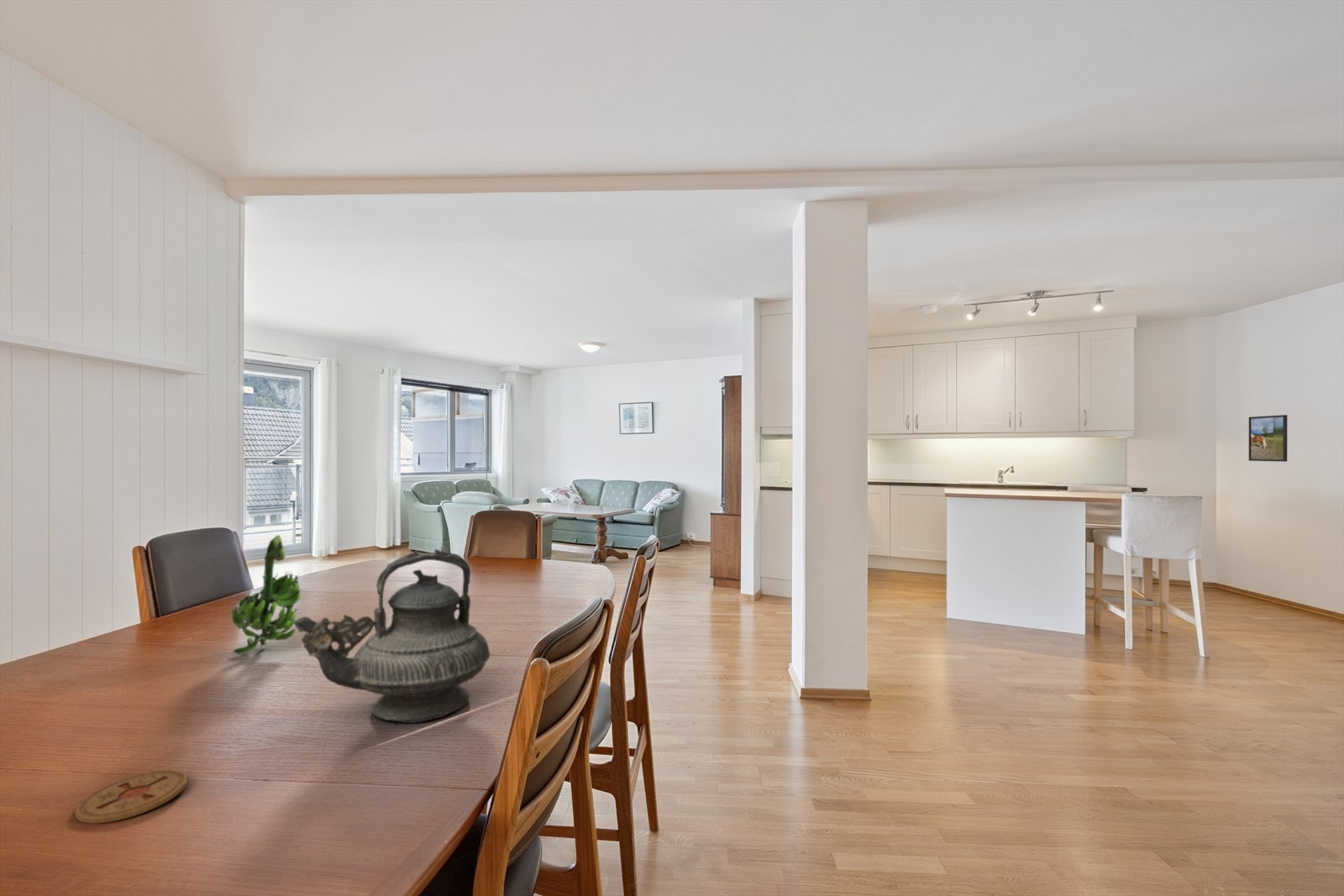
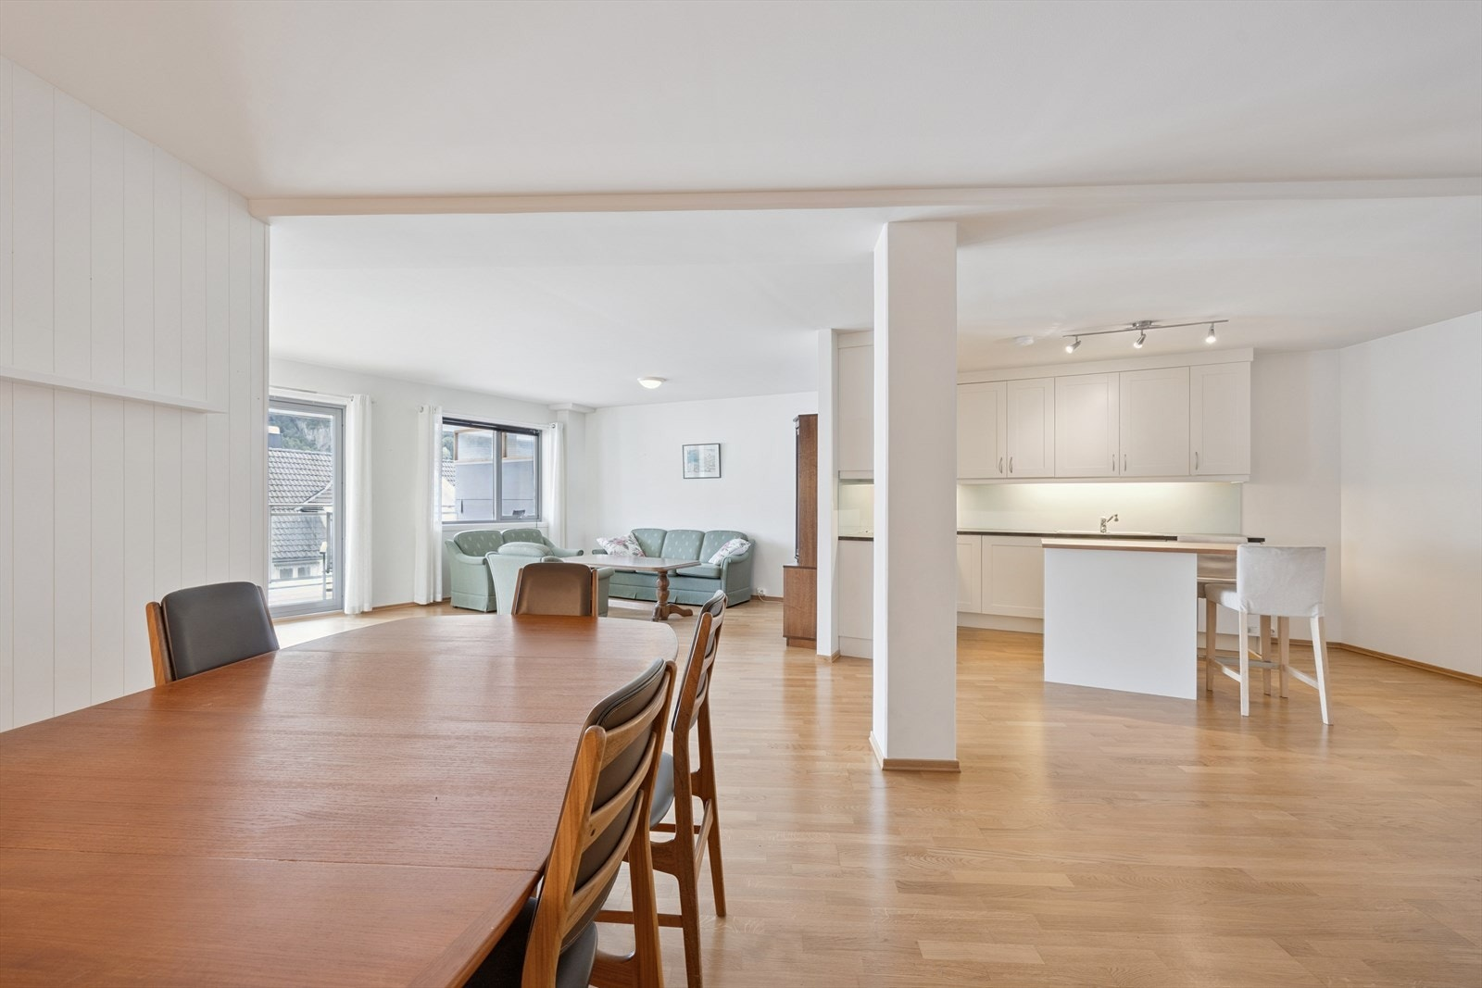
- banana bunch [230,534,302,655]
- coaster [74,769,188,825]
- teapot [293,548,491,724]
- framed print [1248,414,1289,463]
